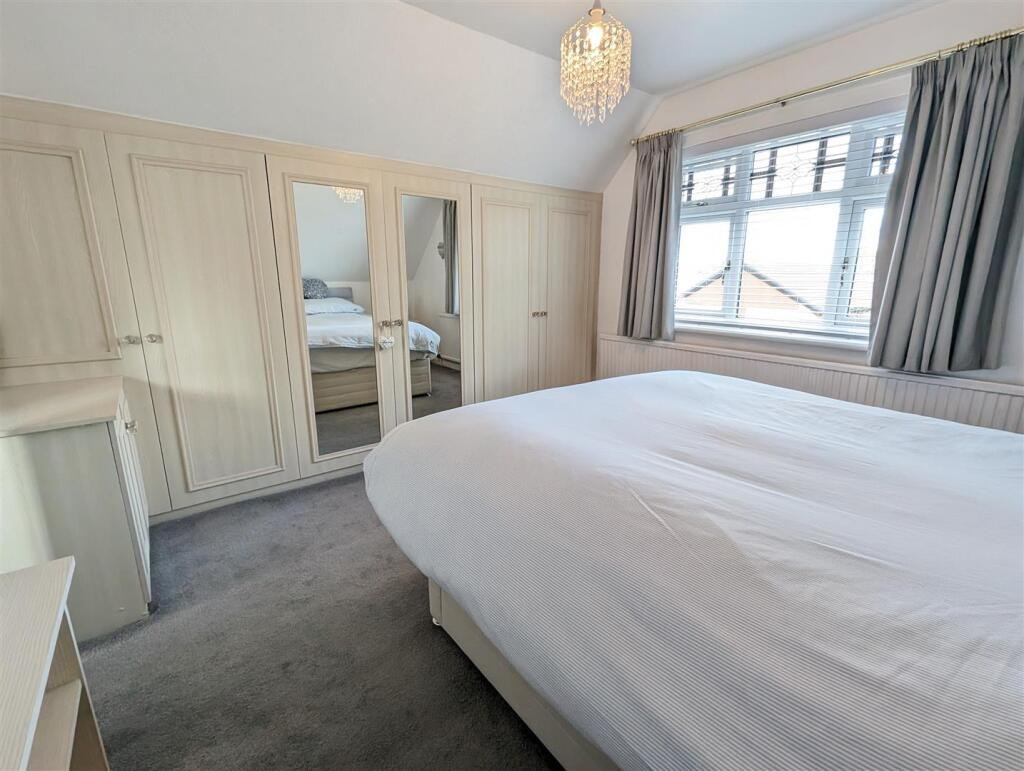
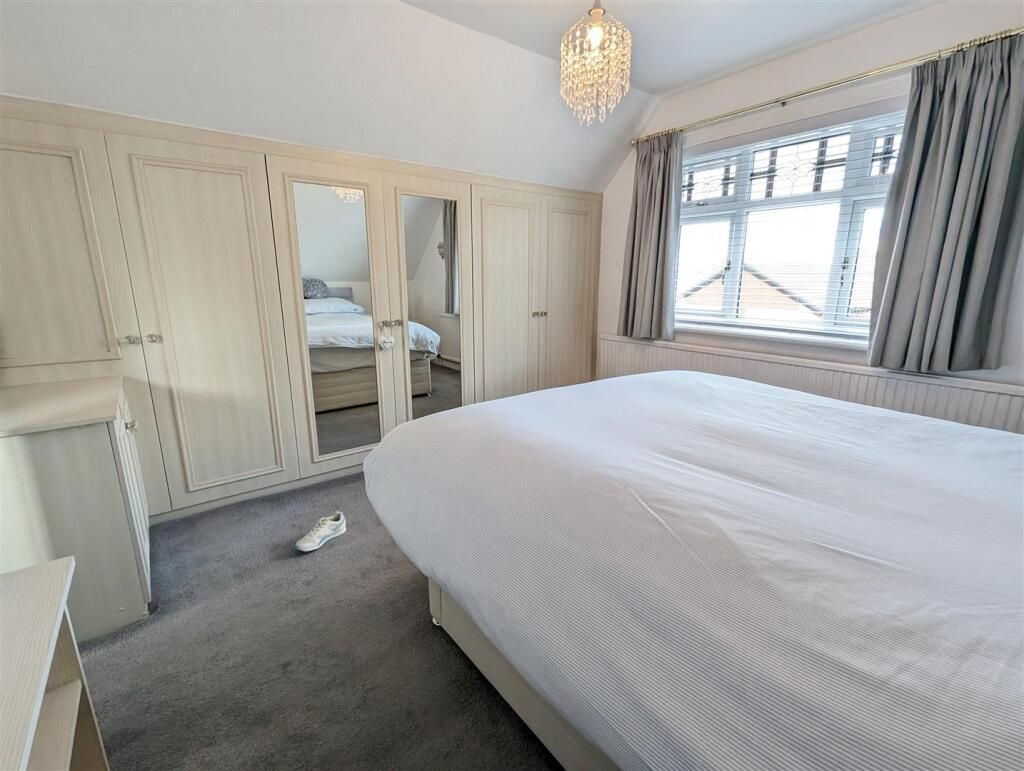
+ sneaker [294,511,347,552]
